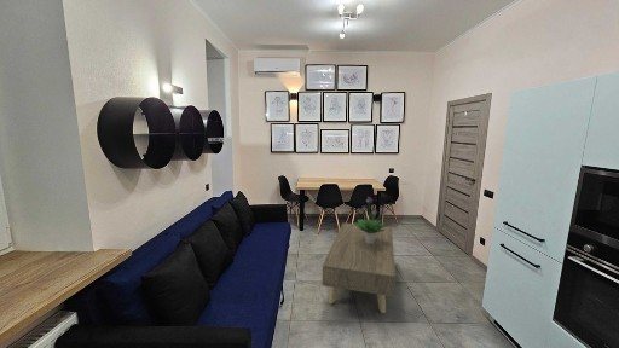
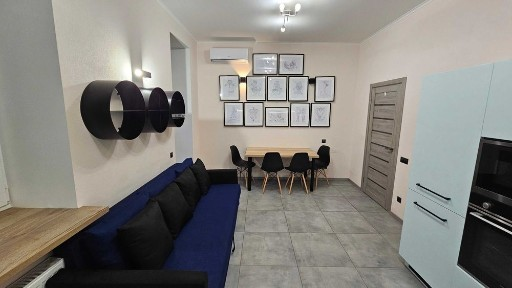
- coffee table [322,221,397,314]
- potted plant [352,196,389,243]
